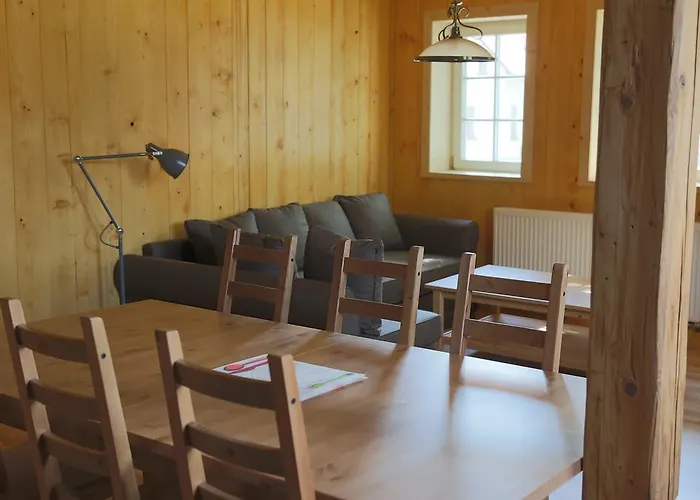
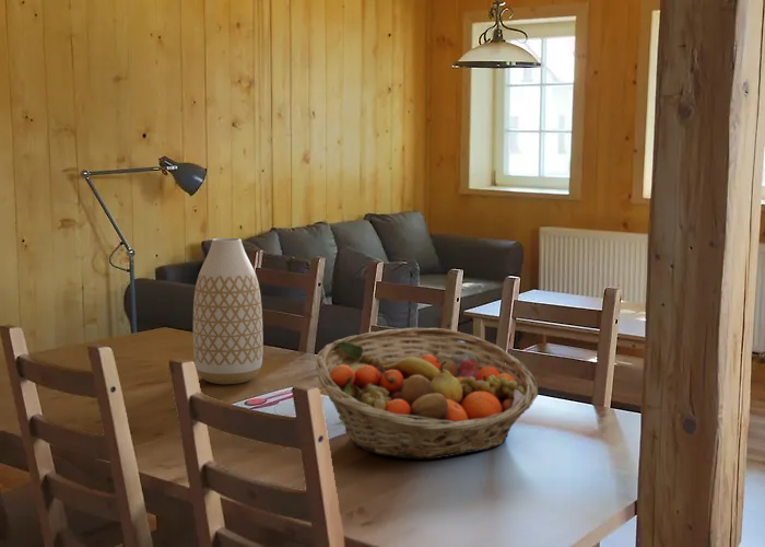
+ vase [192,237,264,385]
+ fruit basket [315,327,539,459]
